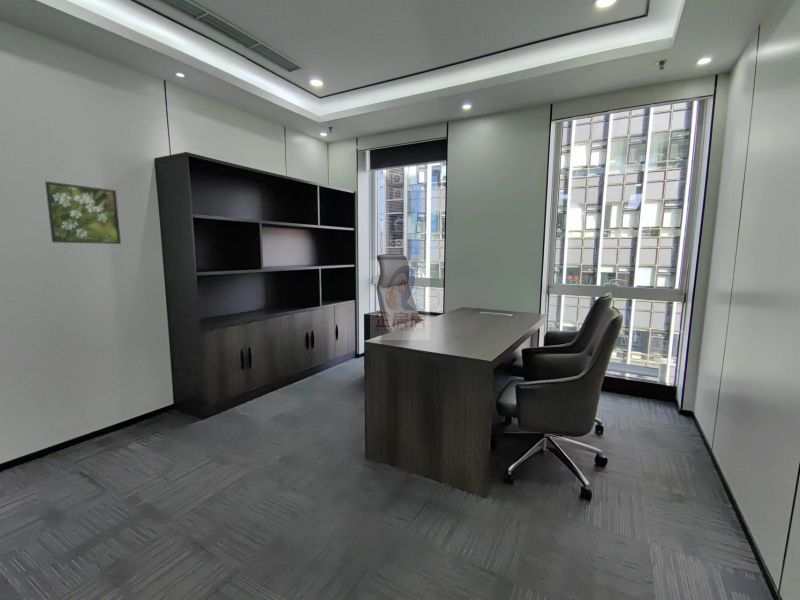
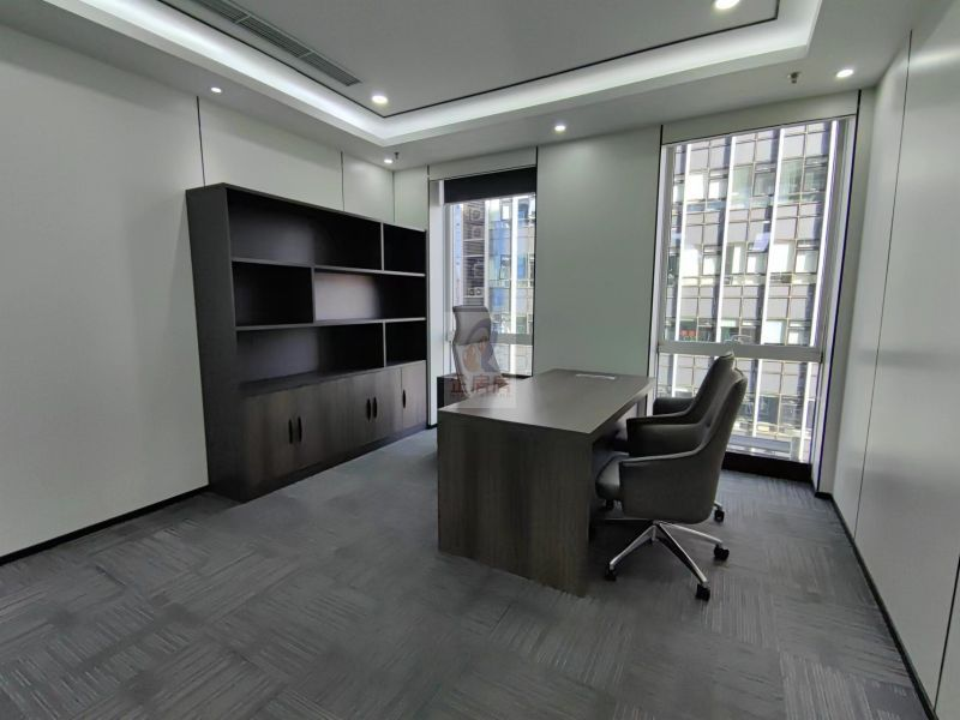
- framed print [44,180,122,245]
